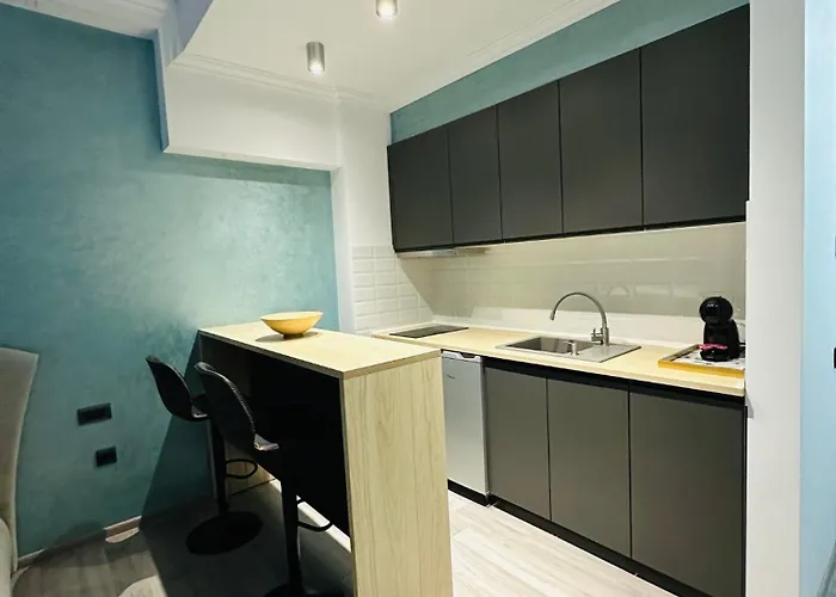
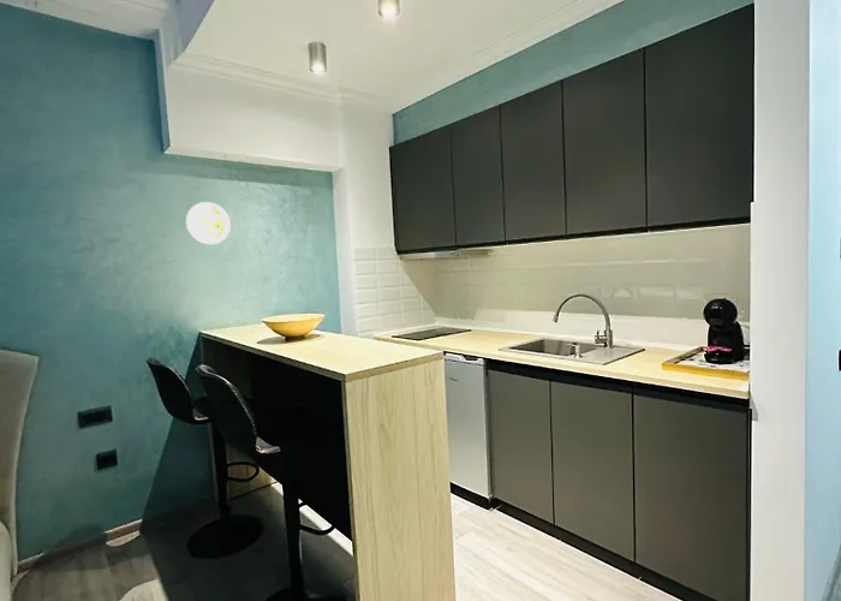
+ decorative plate [185,201,232,245]
